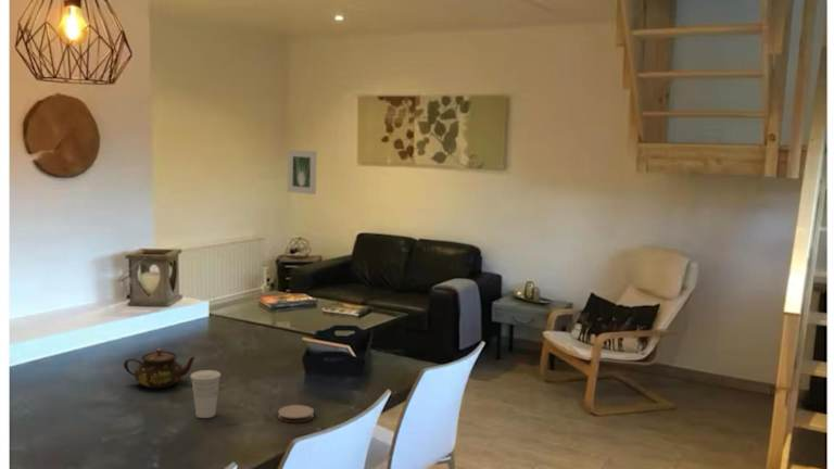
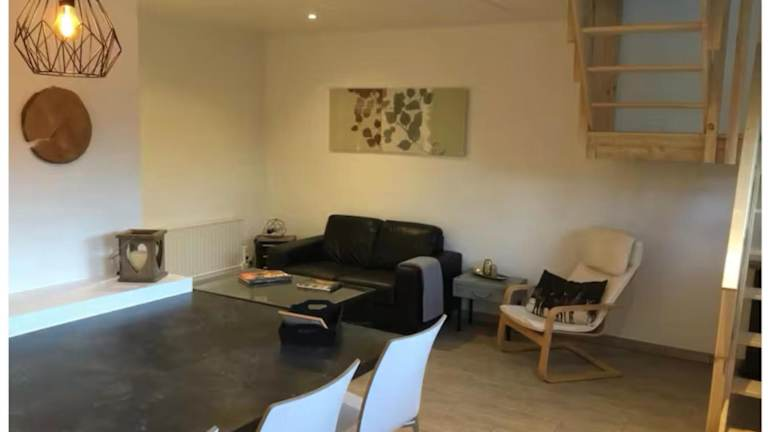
- teapot [123,347,195,389]
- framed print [287,149,318,195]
- cup [189,369,222,419]
- coaster [277,404,315,423]
